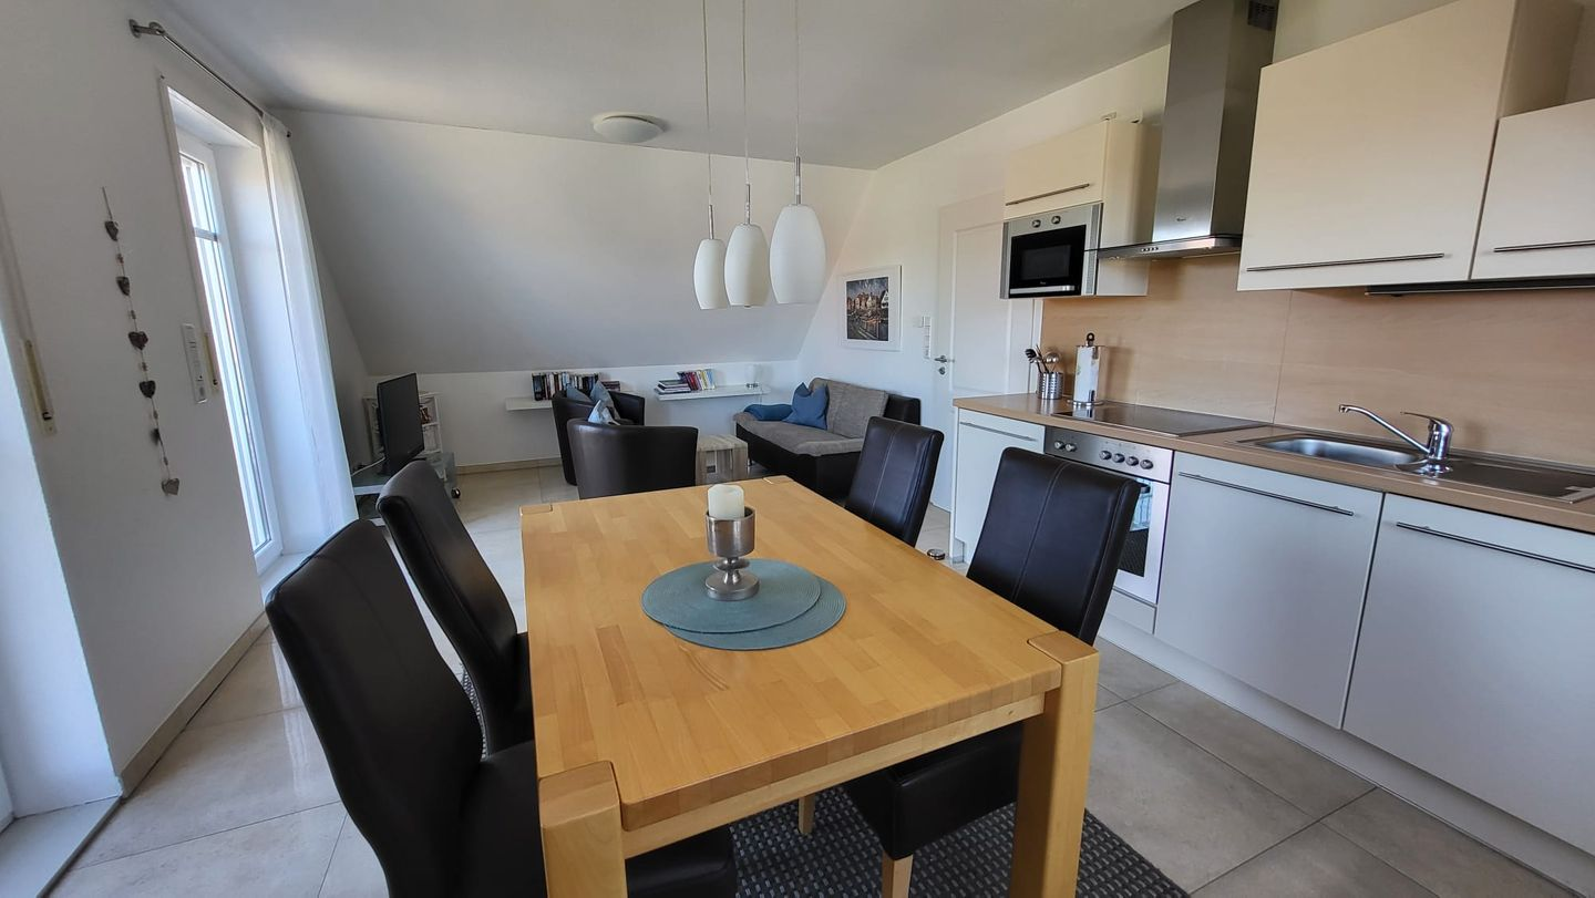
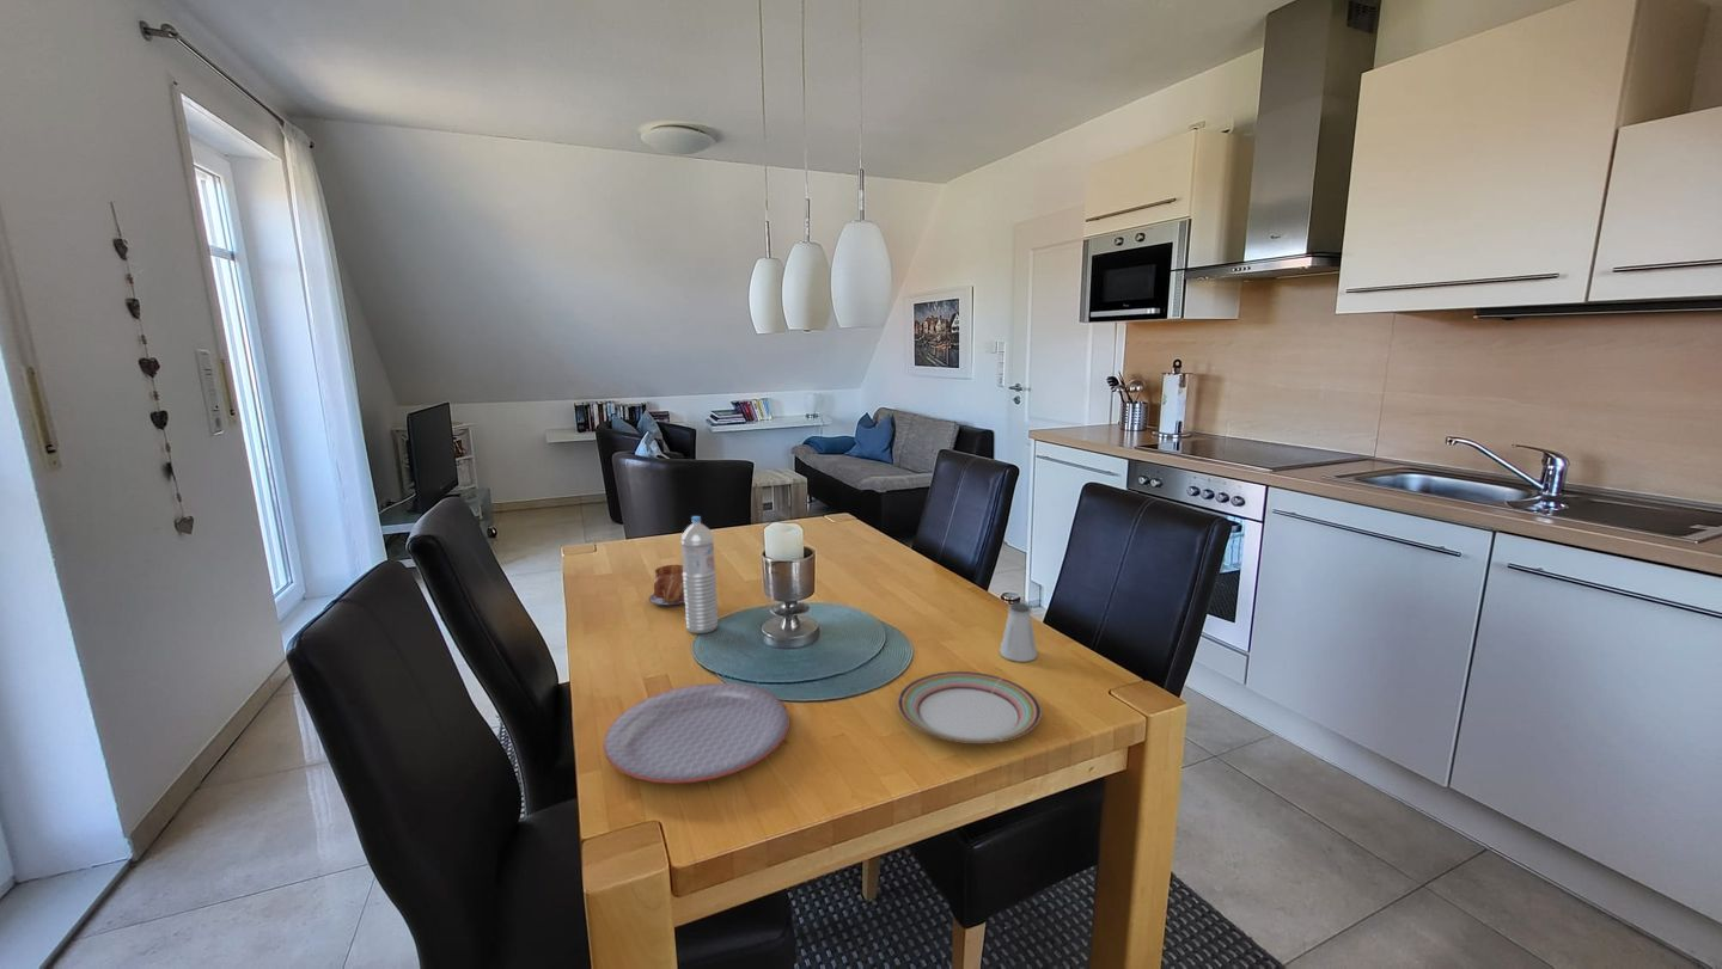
+ plate [897,670,1043,744]
+ saltshaker [999,601,1039,663]
+ plate [603,682,790,785]
+ mug [648,564,685,606]
+ water bottle [679,515,719,634]
